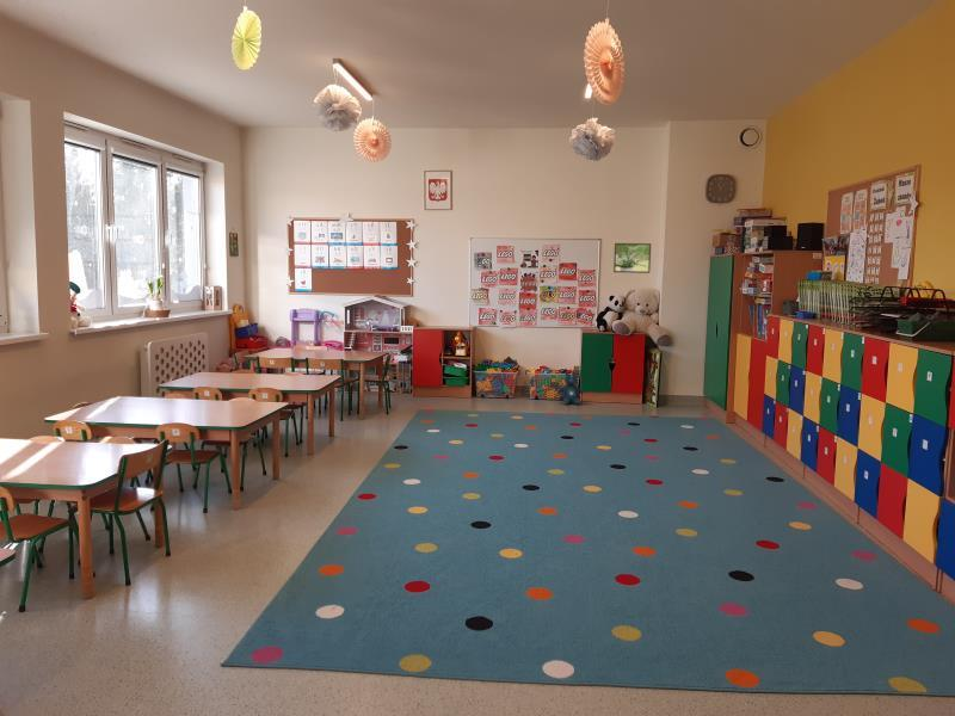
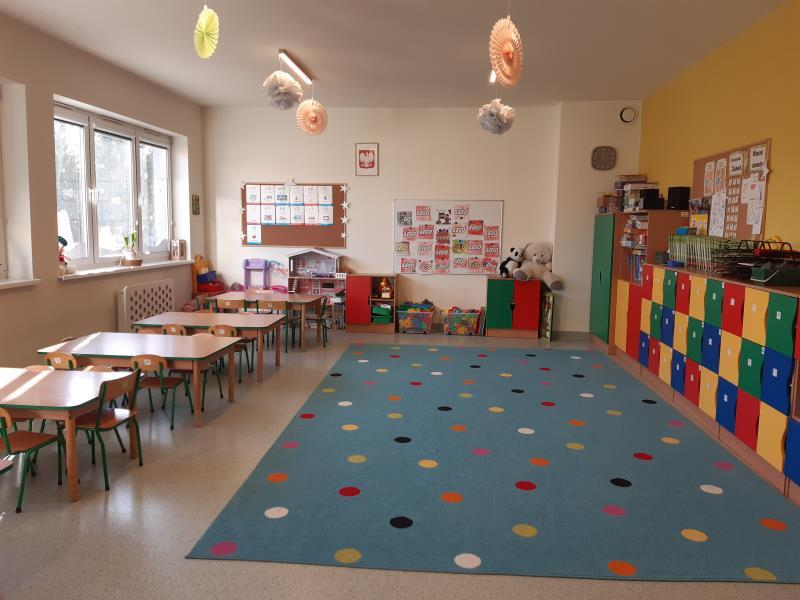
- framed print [612,242,652,274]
- stuffed bear [556,370,585,406]
